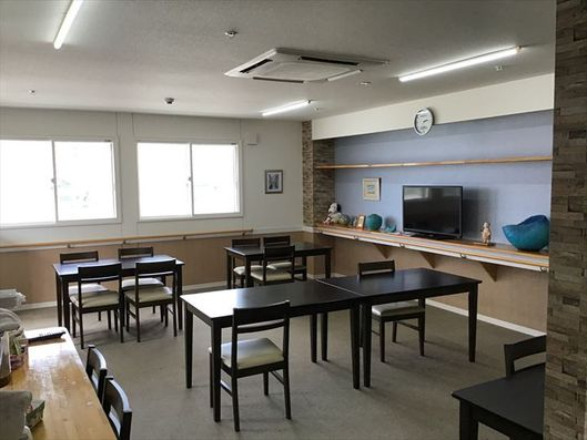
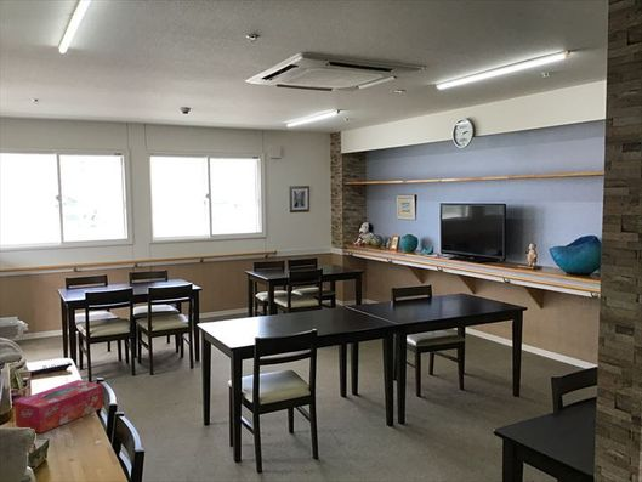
+ tissue box [13,379,104,435]
